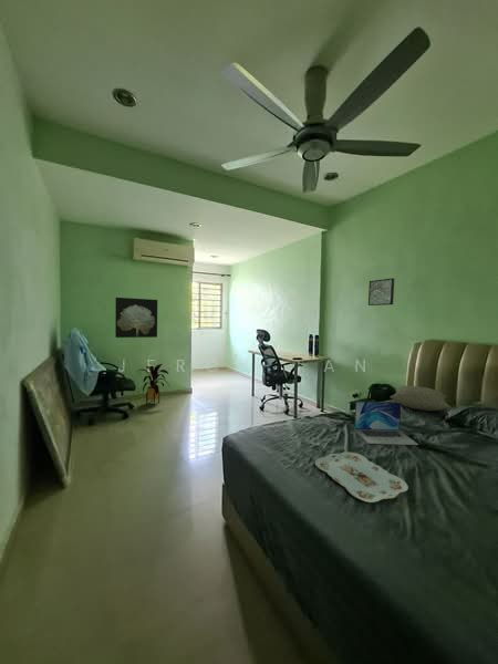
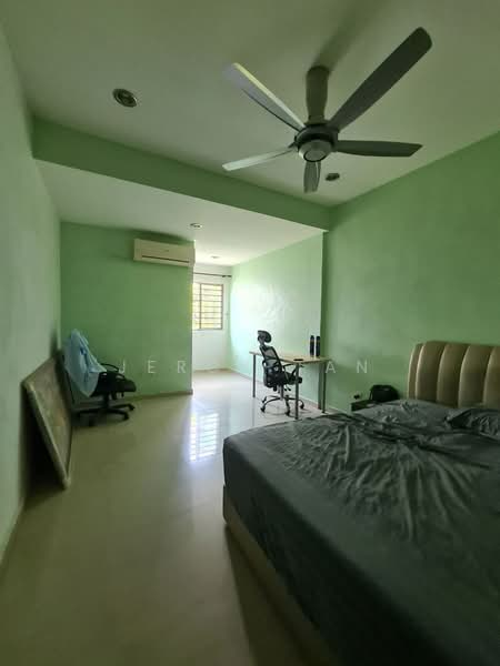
- wall art [367,277,395,307]
- serving tray [314,452,409,504]
- pillow [390,385,452,412]
- wall art [114,297,158,339]
- house plant [134,363,172,406]
- laptop [353,401,419,446]
